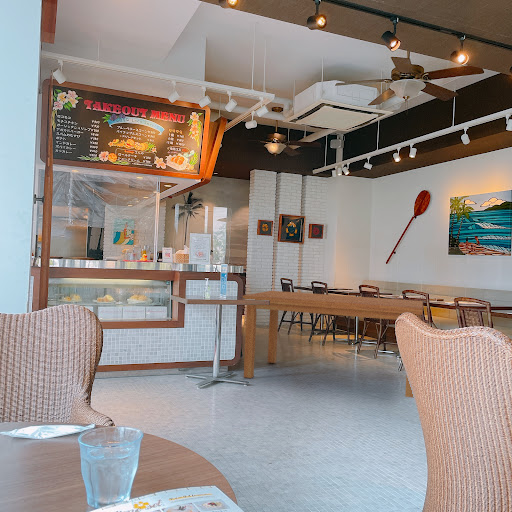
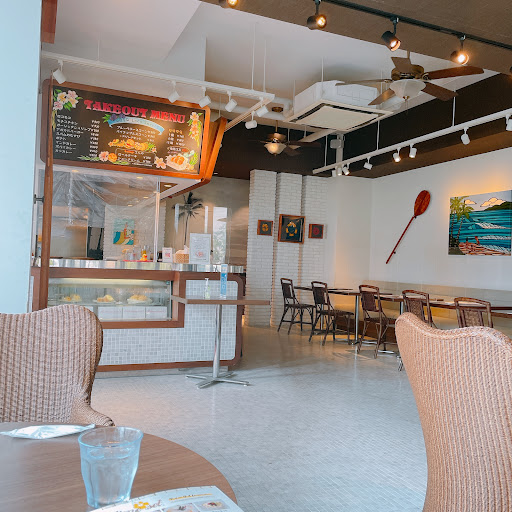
- dining table [242,290,424,399]
